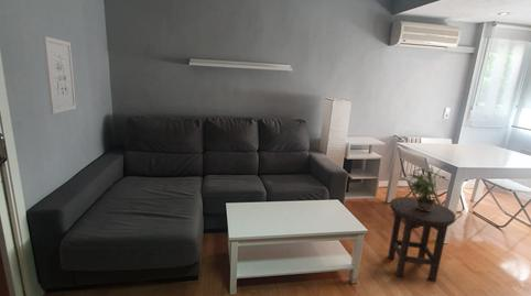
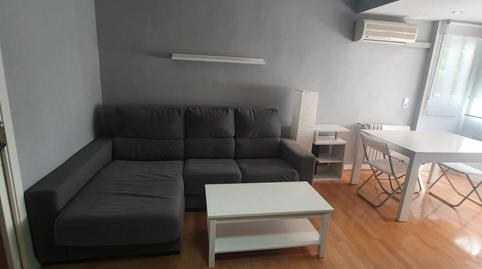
- stool [387,196,457,283]
- wall art [42,35,77,116]
- potted plant [403,165,451,211]
